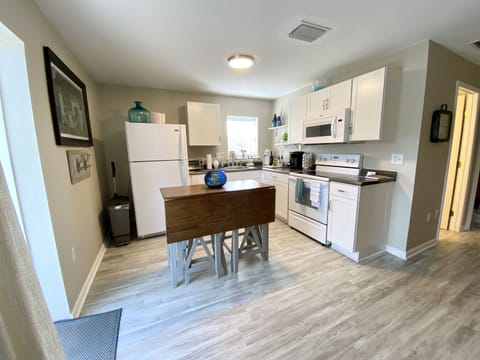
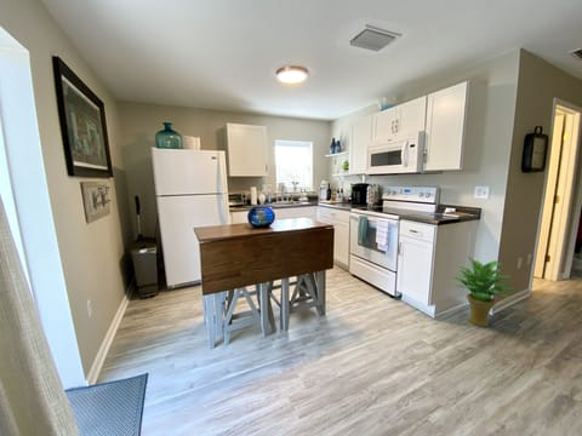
+ potted plant [450,256,515,328]
